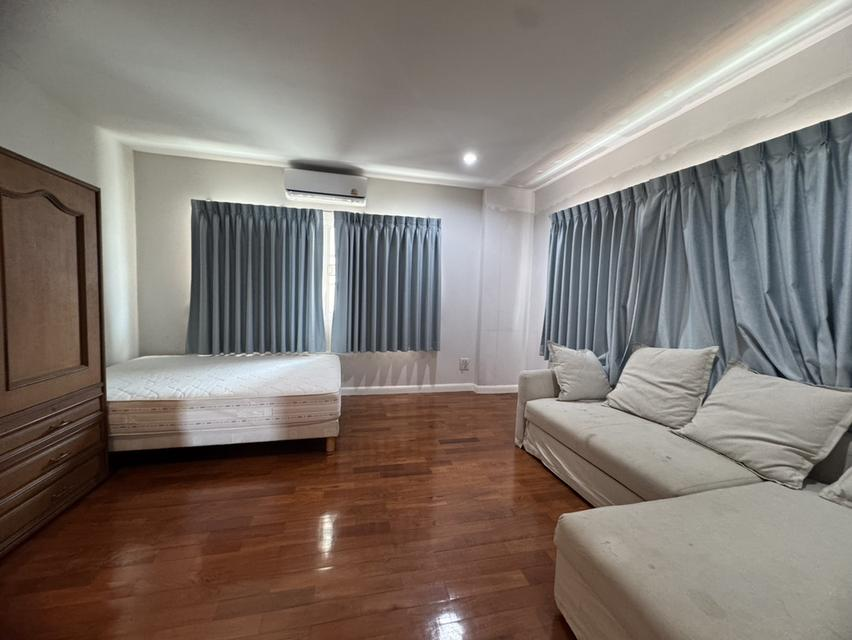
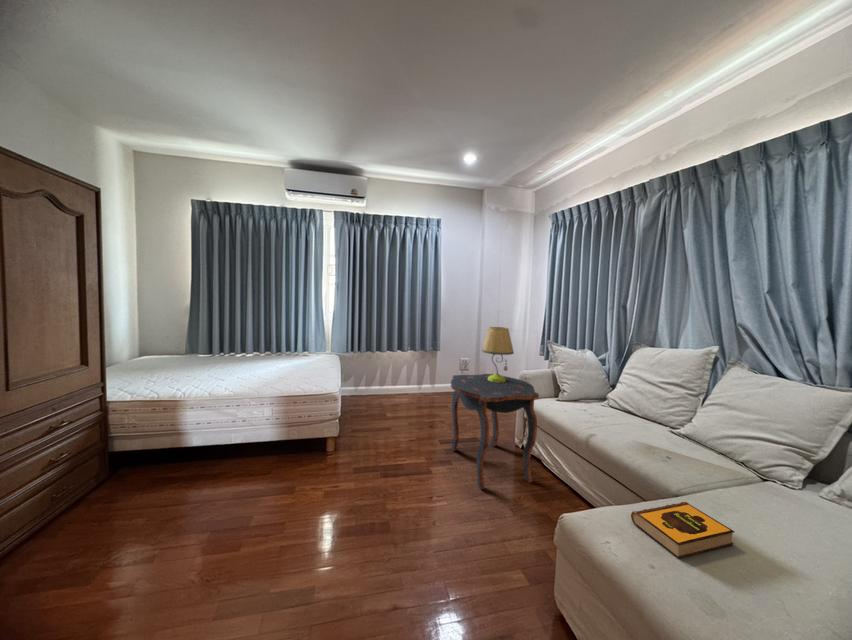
+ side table [450,373,540,491]
+ table lamp [481,326,515,382]
+ hardback book [630,501,736,559]
